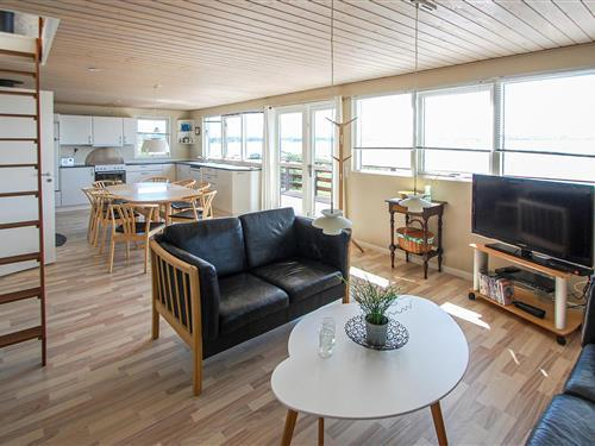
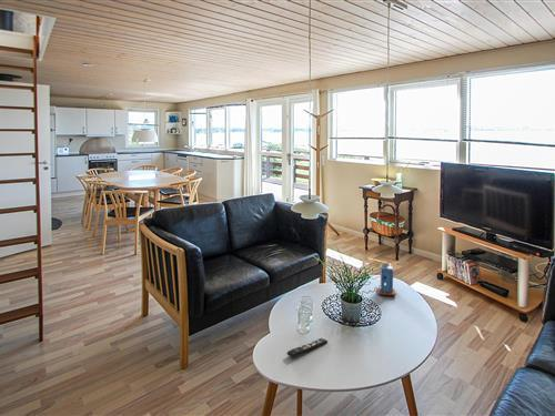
+ remote control [286,337,329,359]
+ candle [376,263,397,296]
